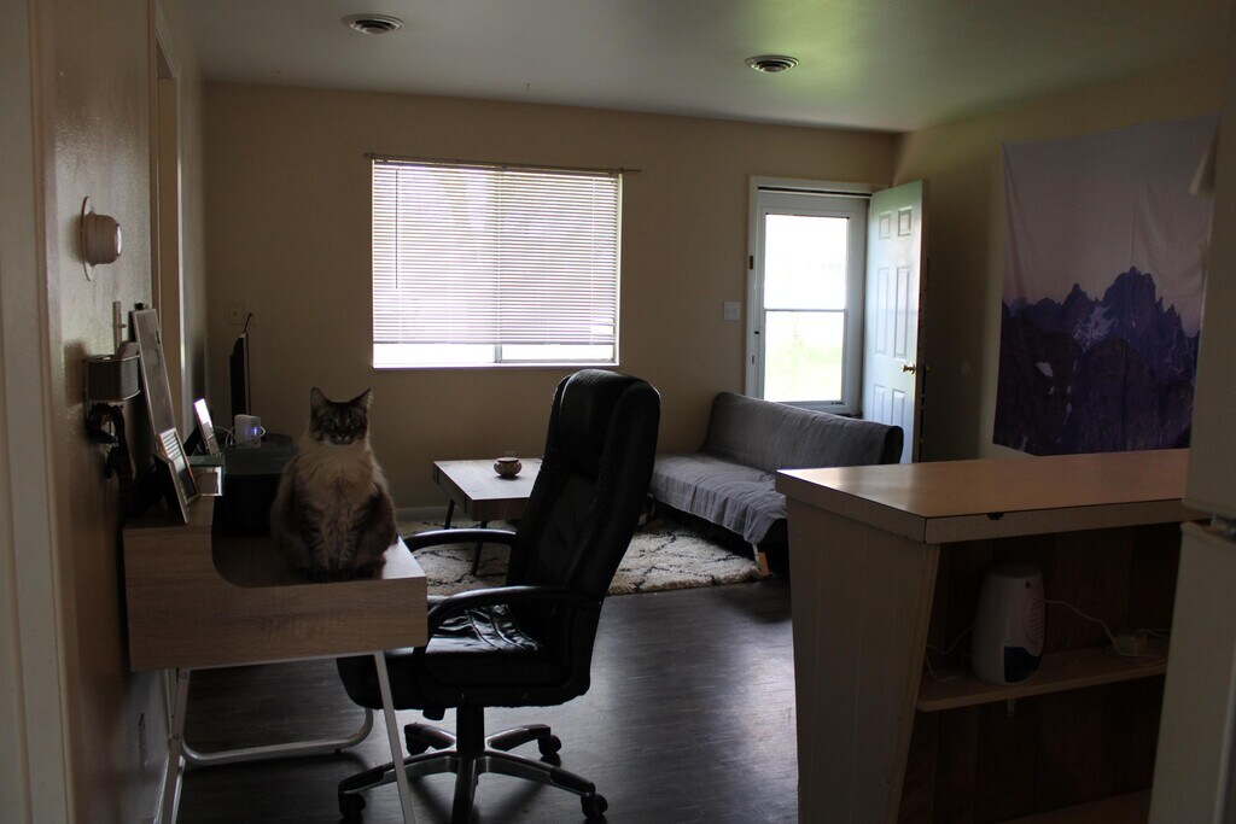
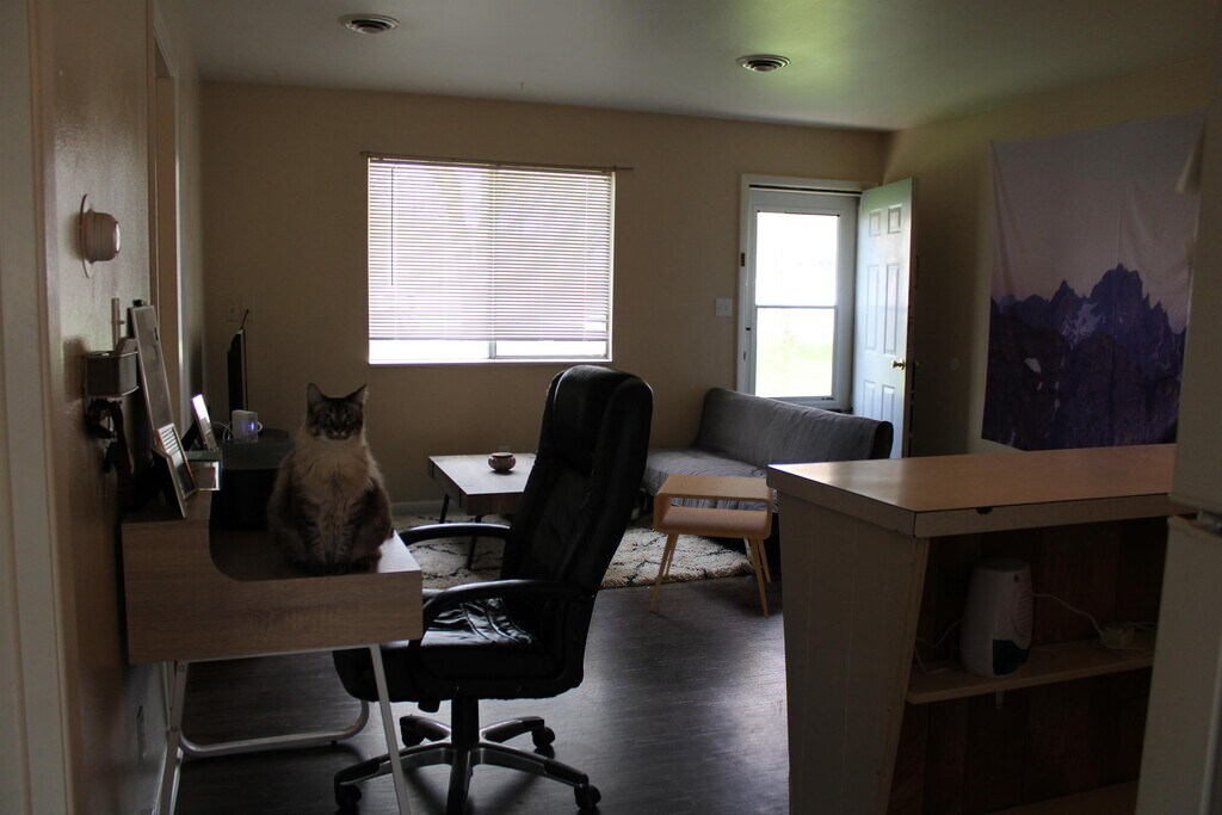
+ side table [648,473,774,620]
